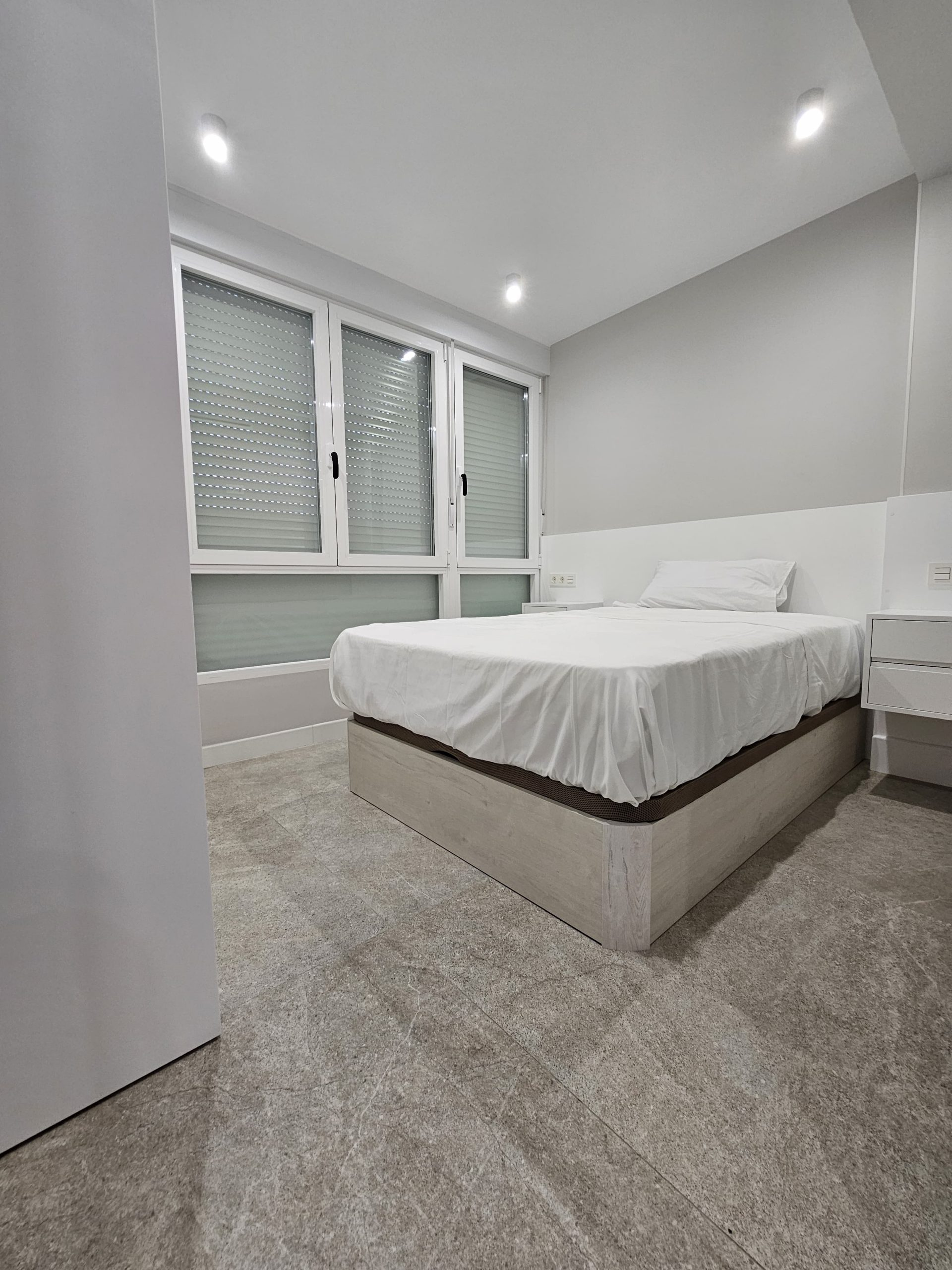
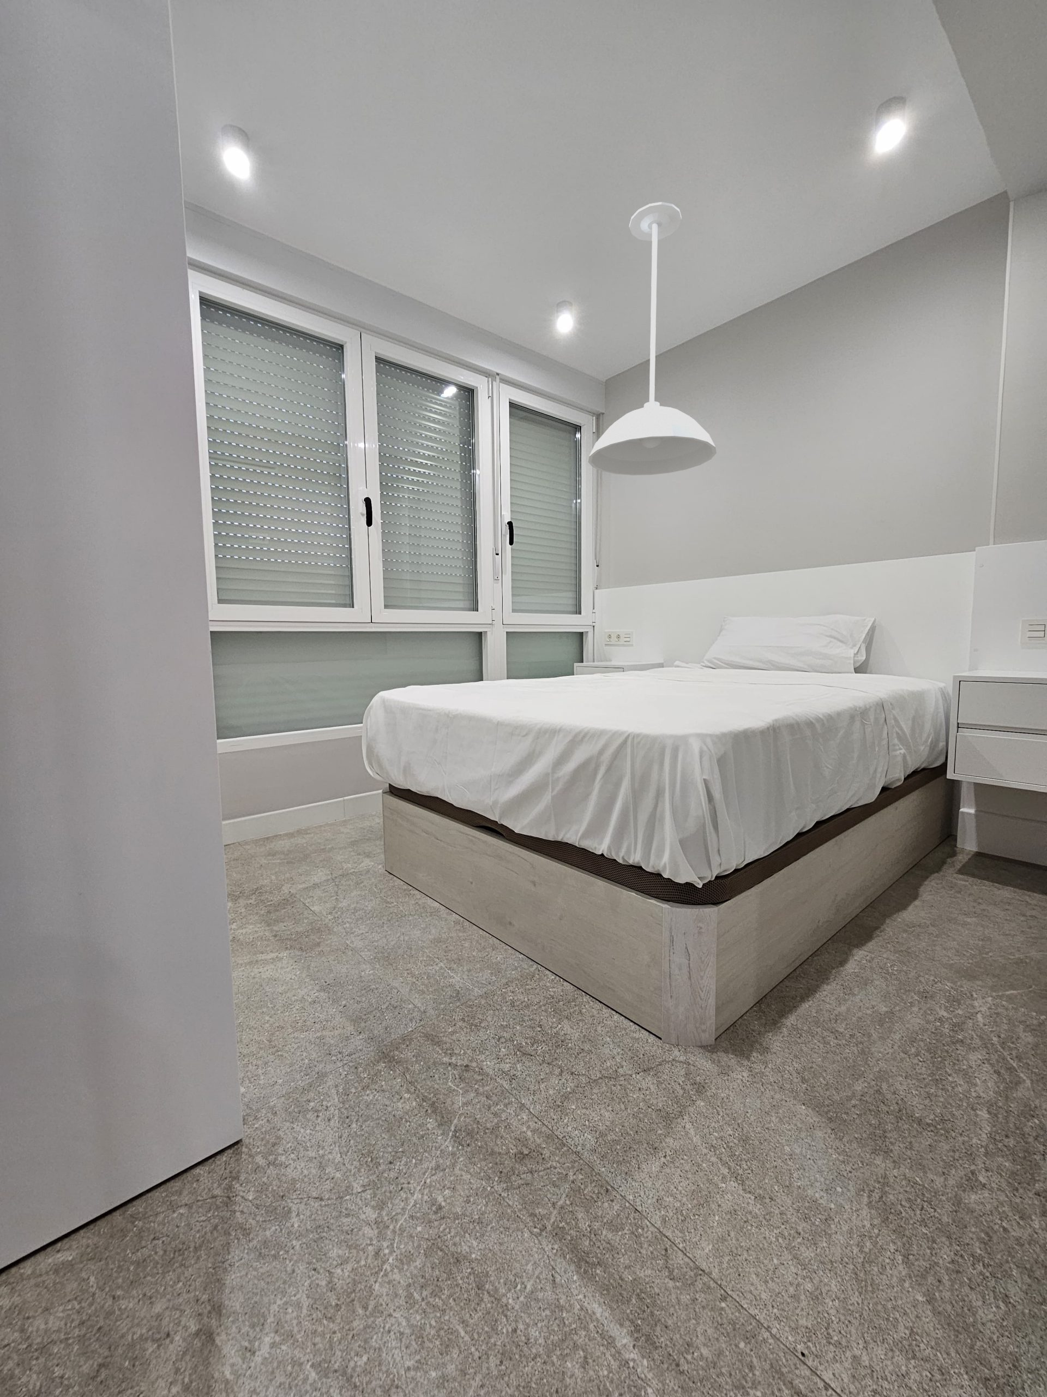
+ pendant light [588,201,717,476]
